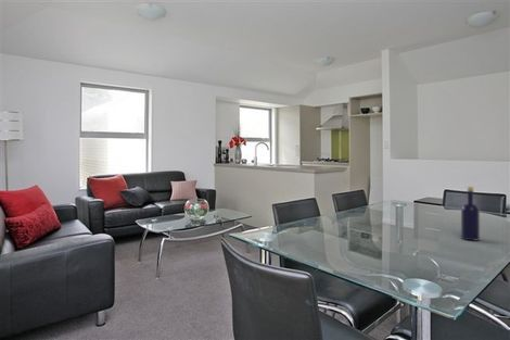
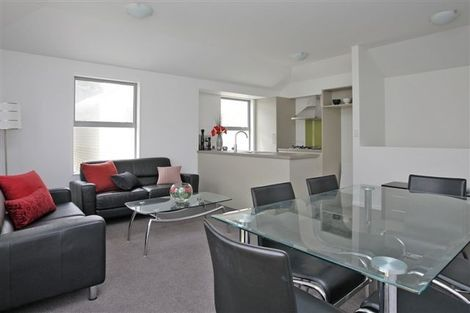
- bottle [460,186,481,241]
